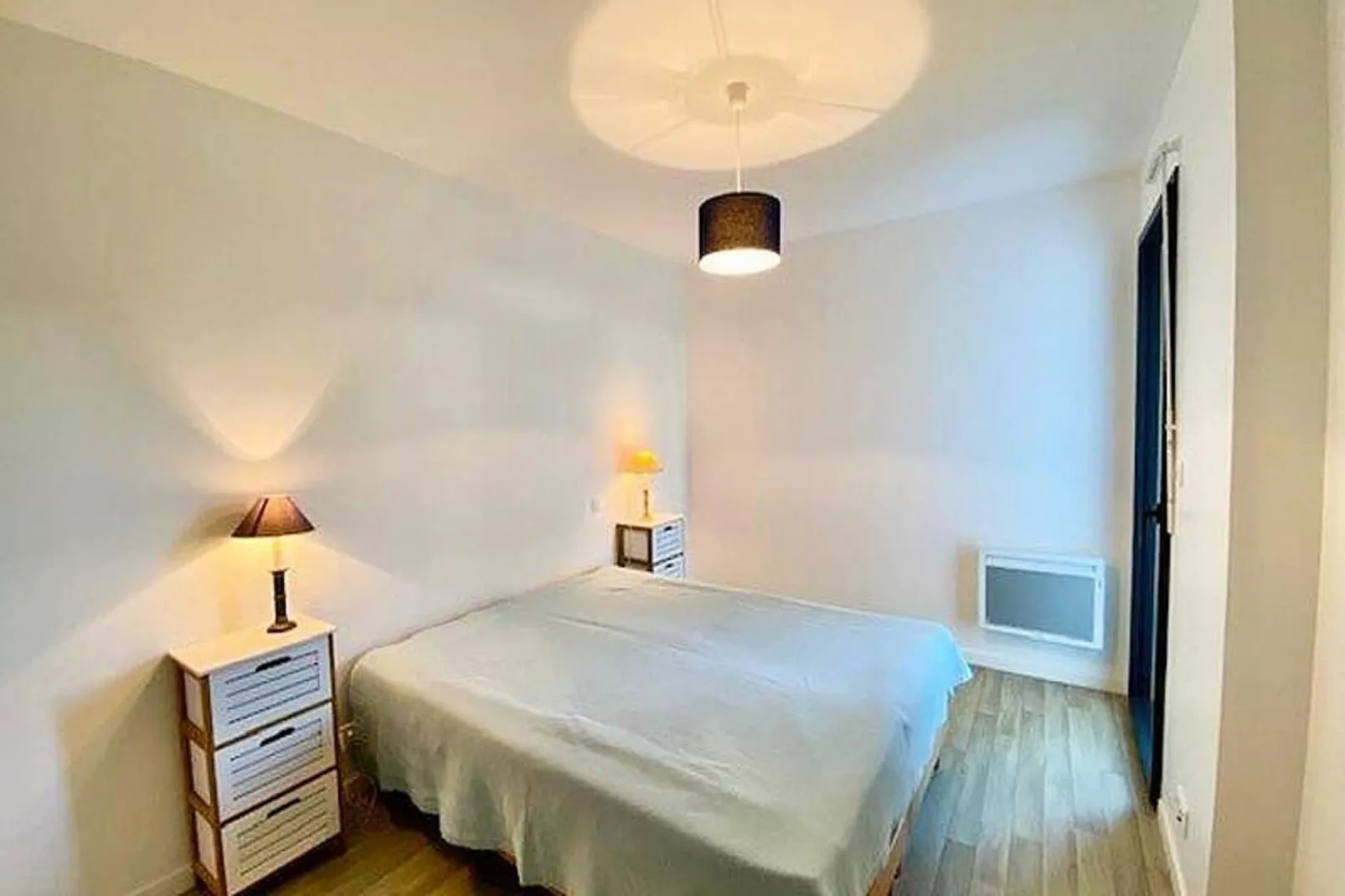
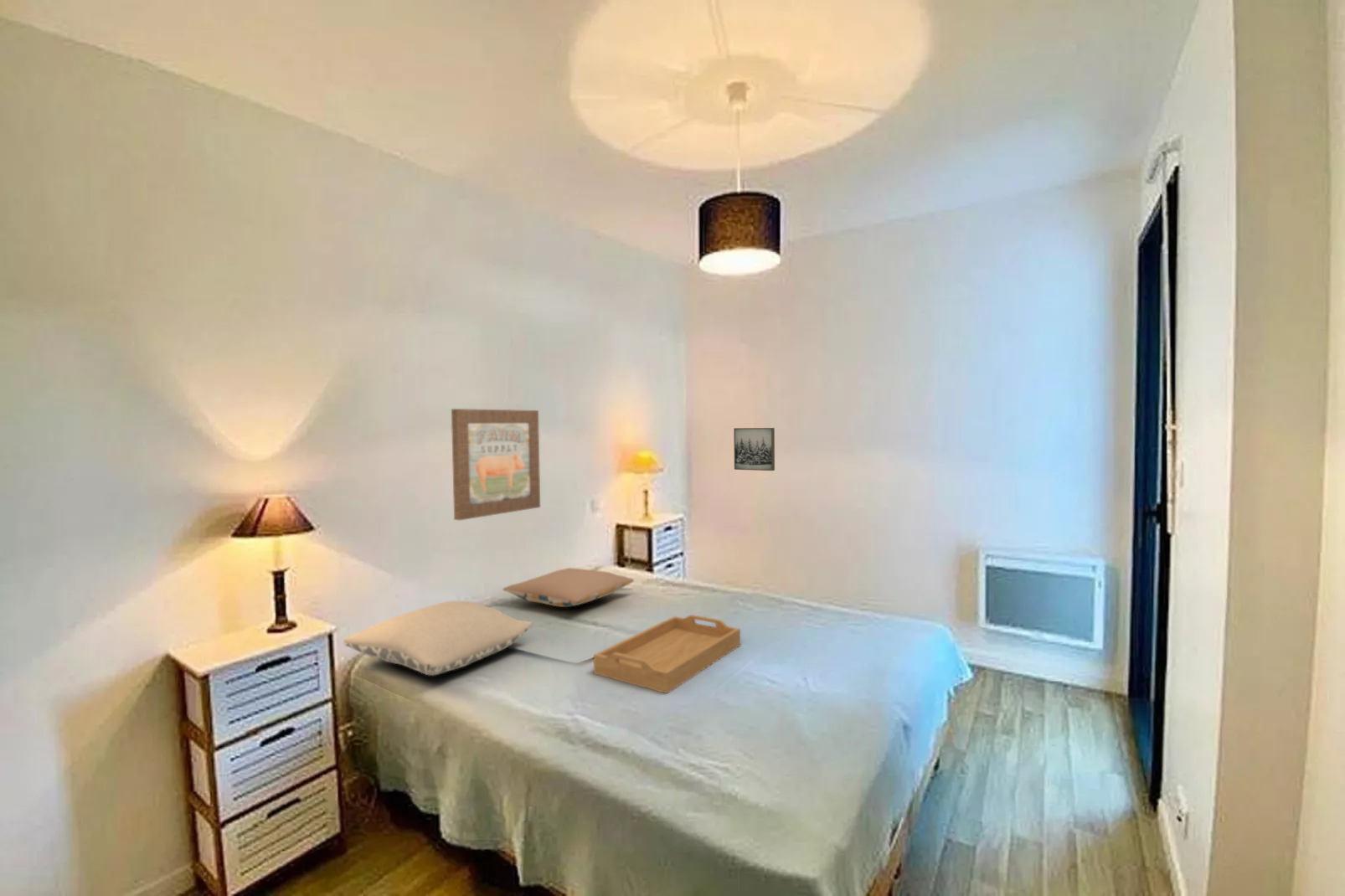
+ pillow [502,567,635,608]
+ pillow [343,600,533,677]
+ serving tray [593,614,741,694]
+ wall art [451,408,541,521]
+ wall art [733,427,776,471]
